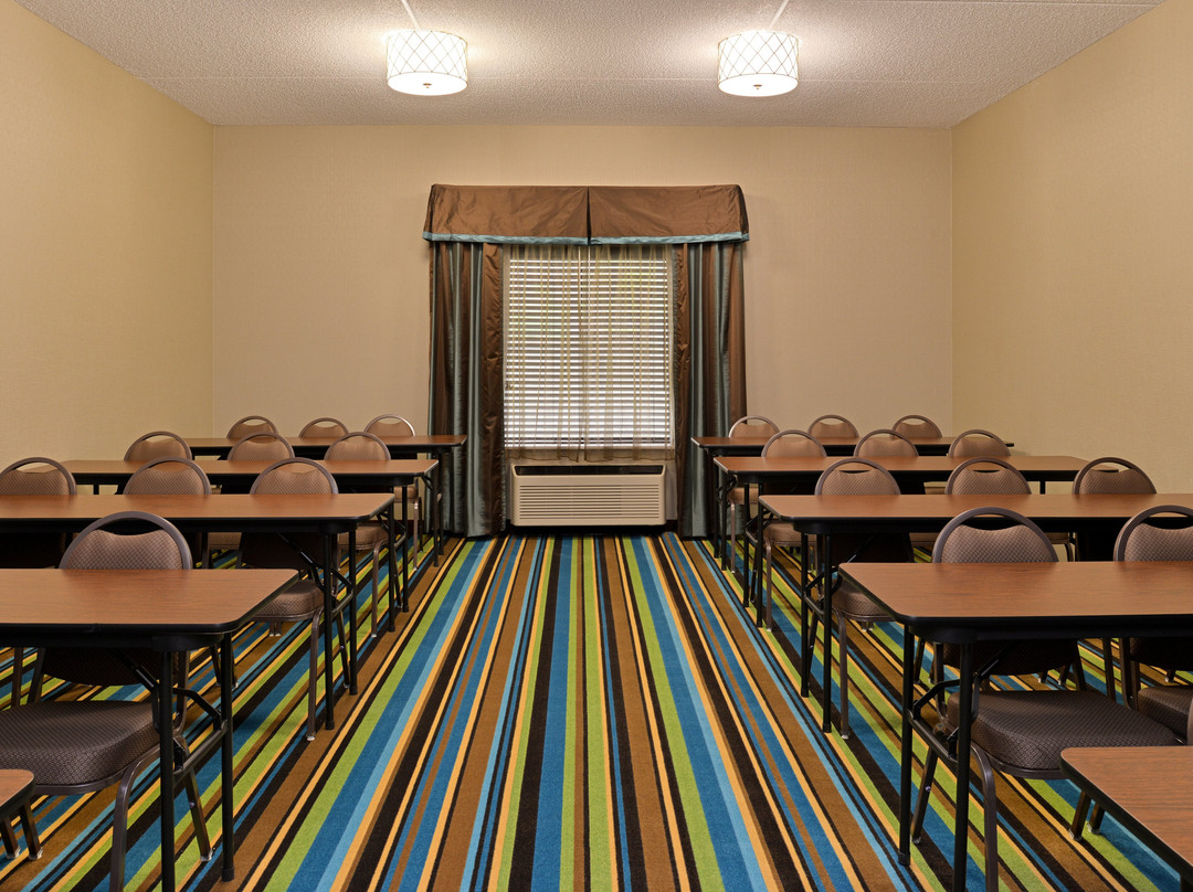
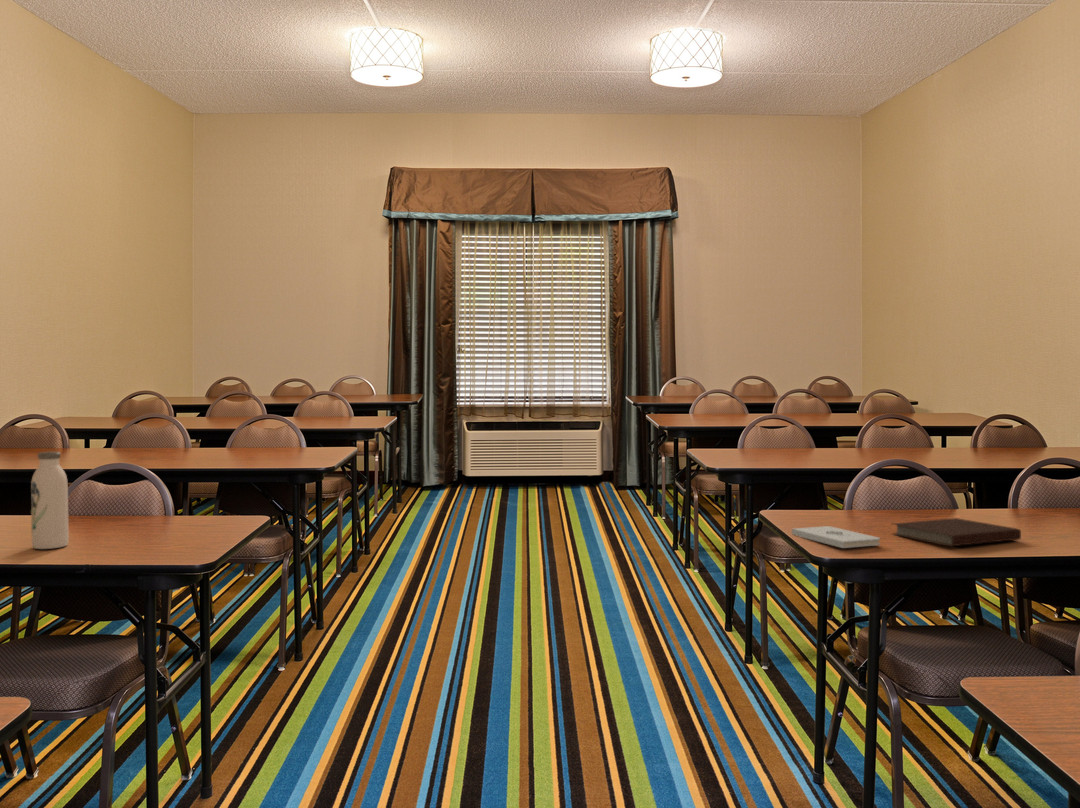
+ notepad [791,525,881,549]
+ water bottle [30,451,70,550]
+ notebook [891,517,1022,547]
